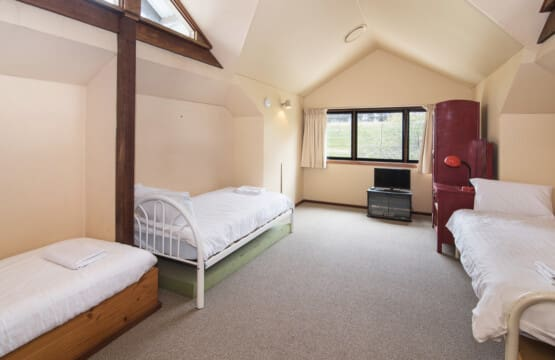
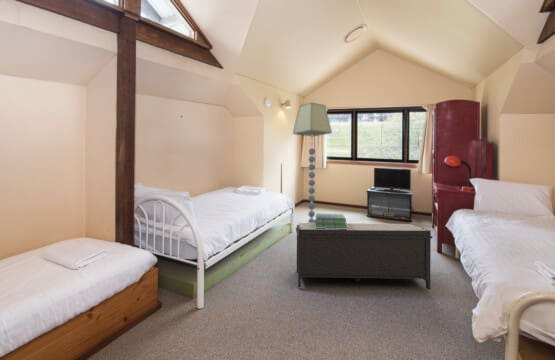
+ stack of books [314,212,348,229]
+ bench [295,222,433,290]
+ floor lamp [292,101,333,223]
